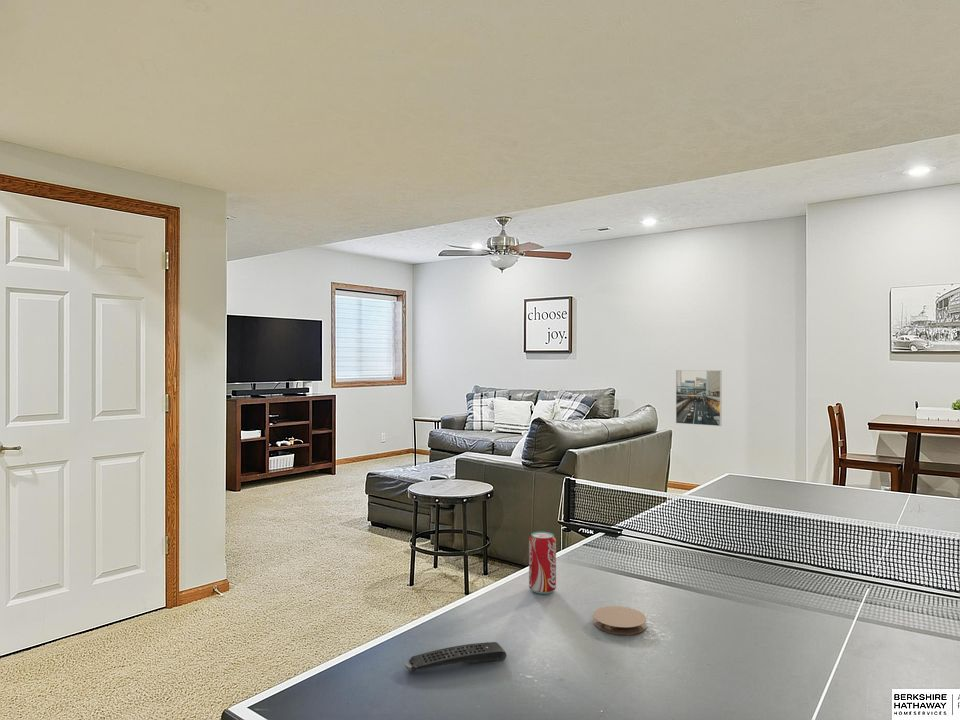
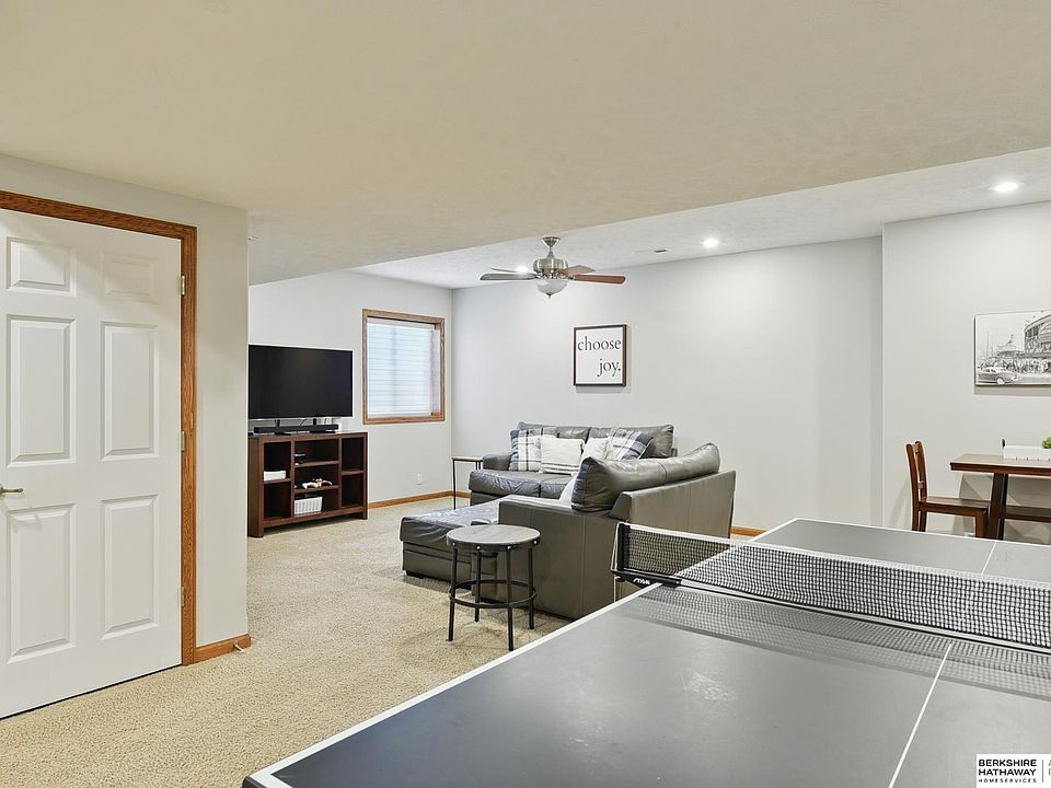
- coaster [592,605,647,636]
- beverage can [528,531,557,595]
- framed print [675,369,722,427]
- remote control [404,641,508,672]
